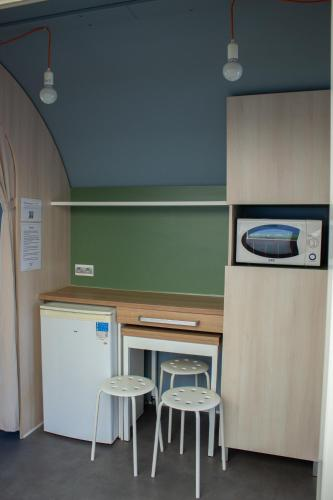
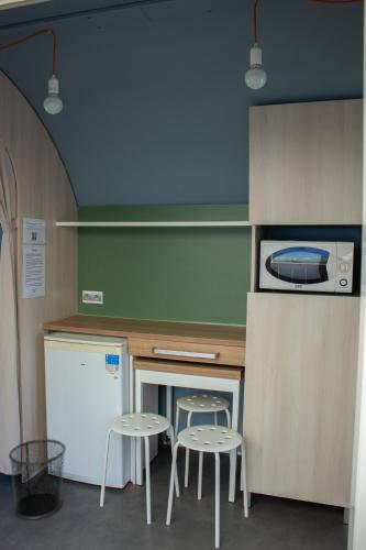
+ waste bin [8,438,67,520]
